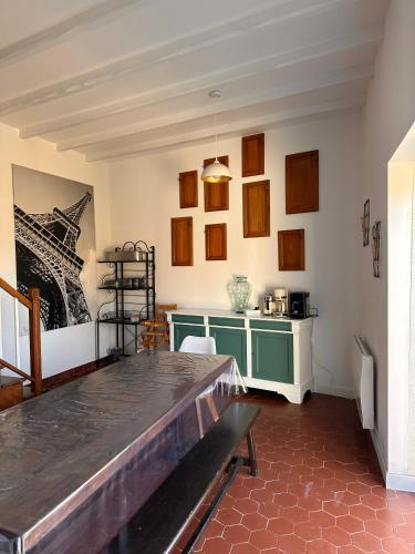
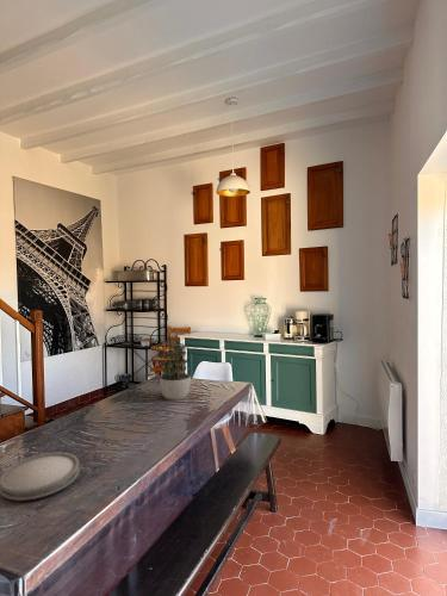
+ potted plant [154,336,192,401]
+ plate [0,452,81,502]
